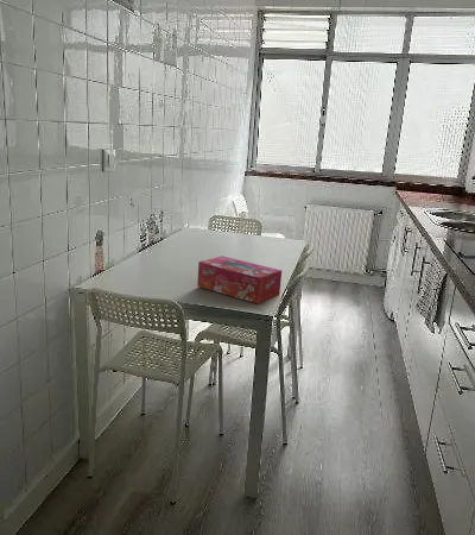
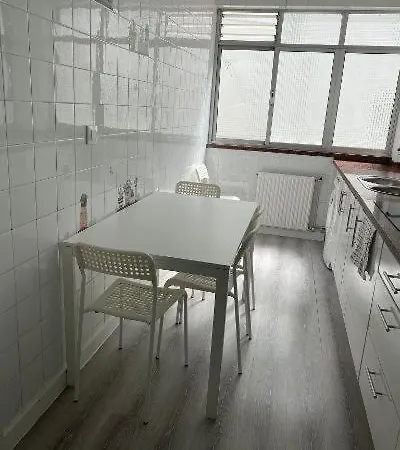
- tissue box [196,254,283,306]
